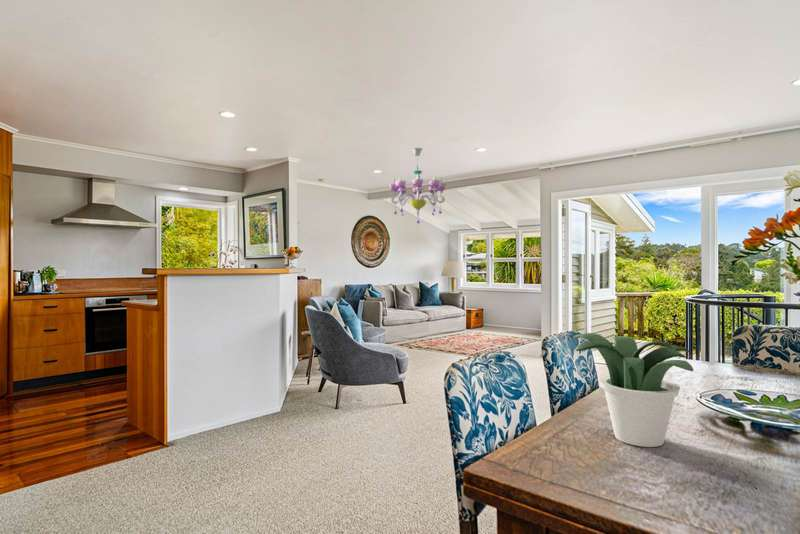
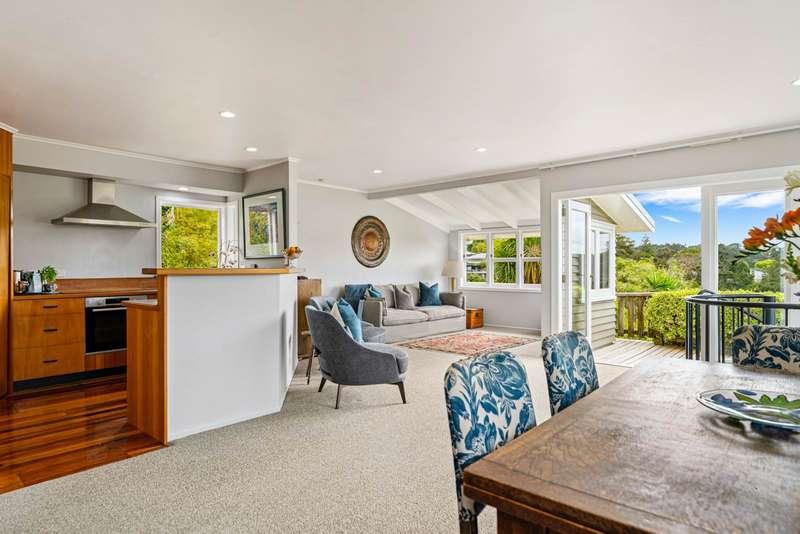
- chandelier [389,147,447,225]
- potted plant [572,332,694,448]
